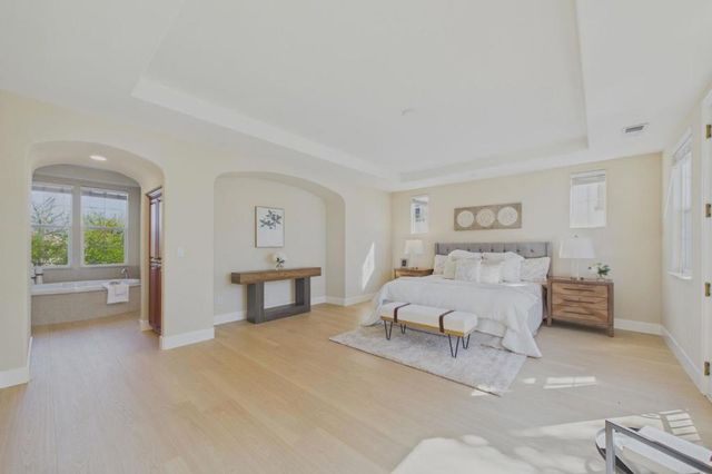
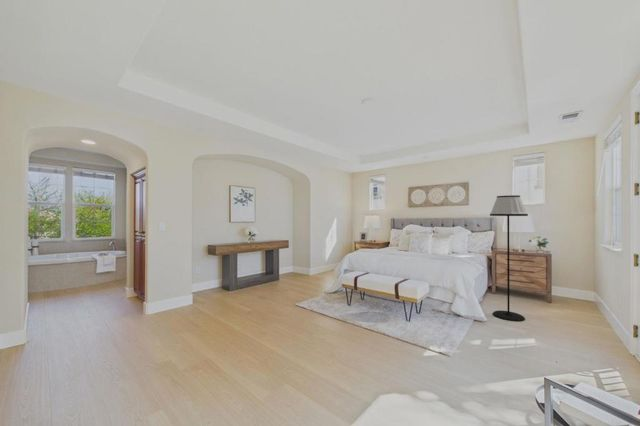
+ floor lamp [489,194,529,323]
